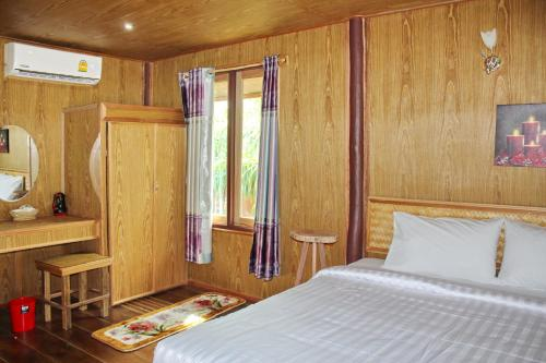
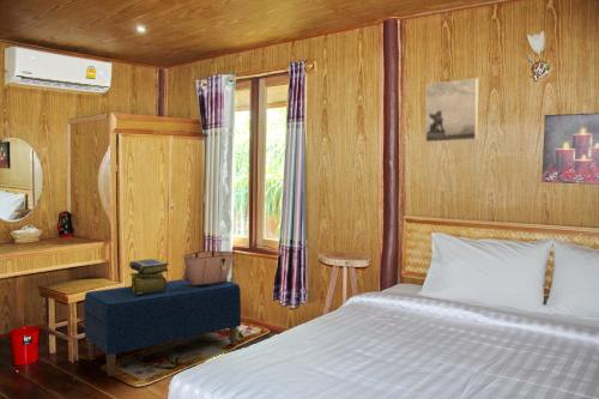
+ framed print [424,77,479,144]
+ bench [83,278,242,377]
+ tote bag [182,237,235,285]
+ stack of books [128,258,170,294]
